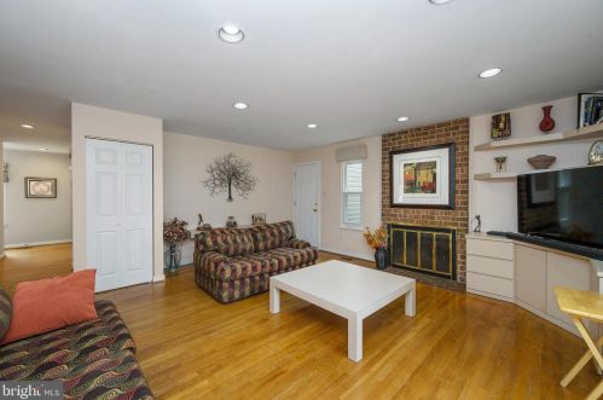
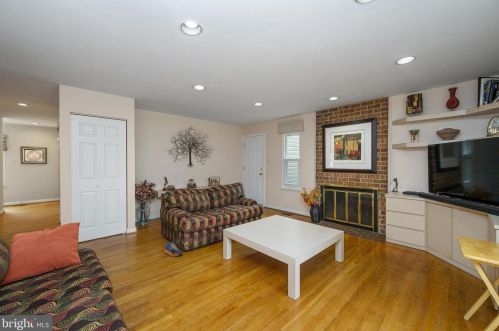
+ shoe [163,240,184,258]
